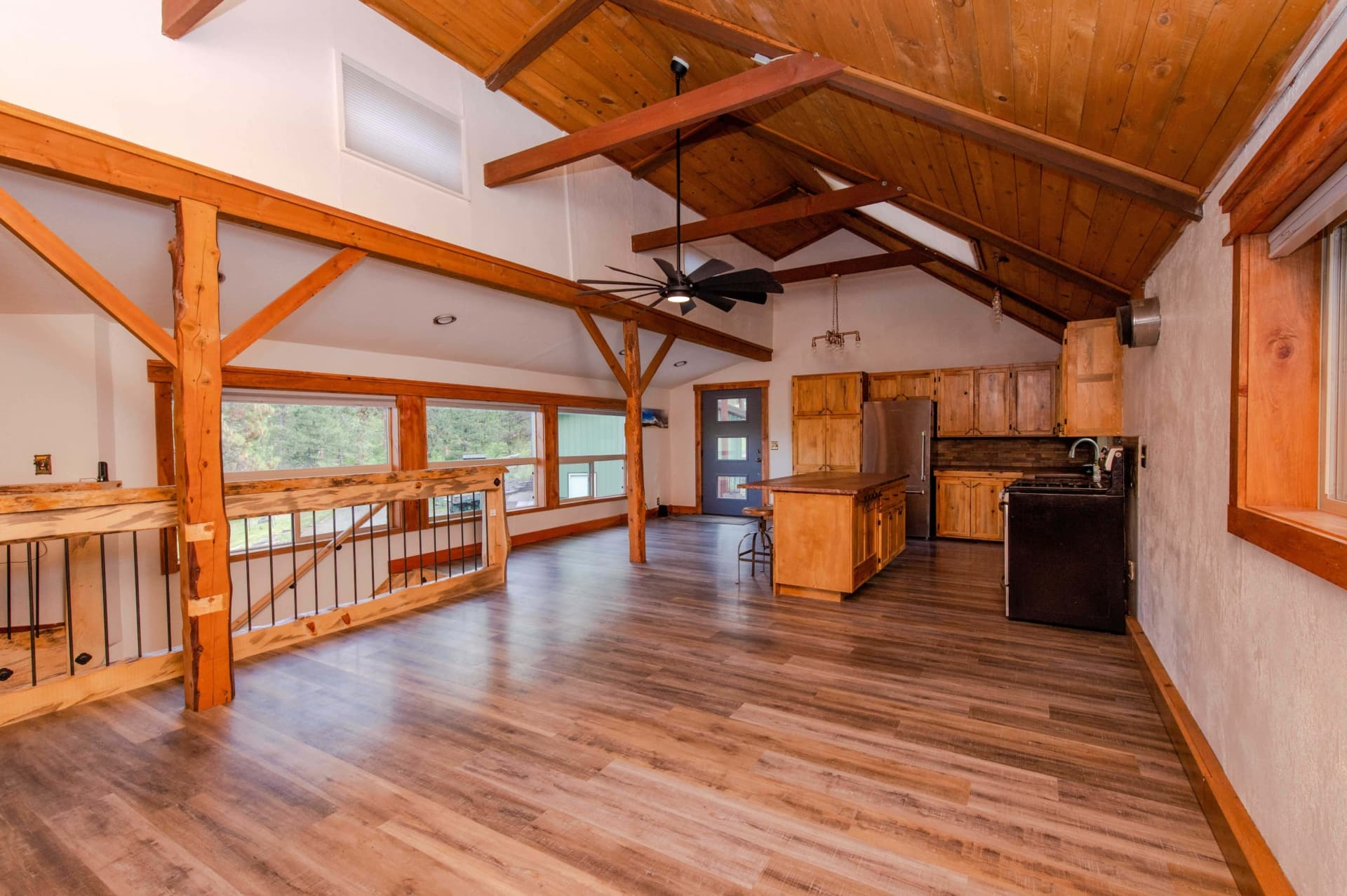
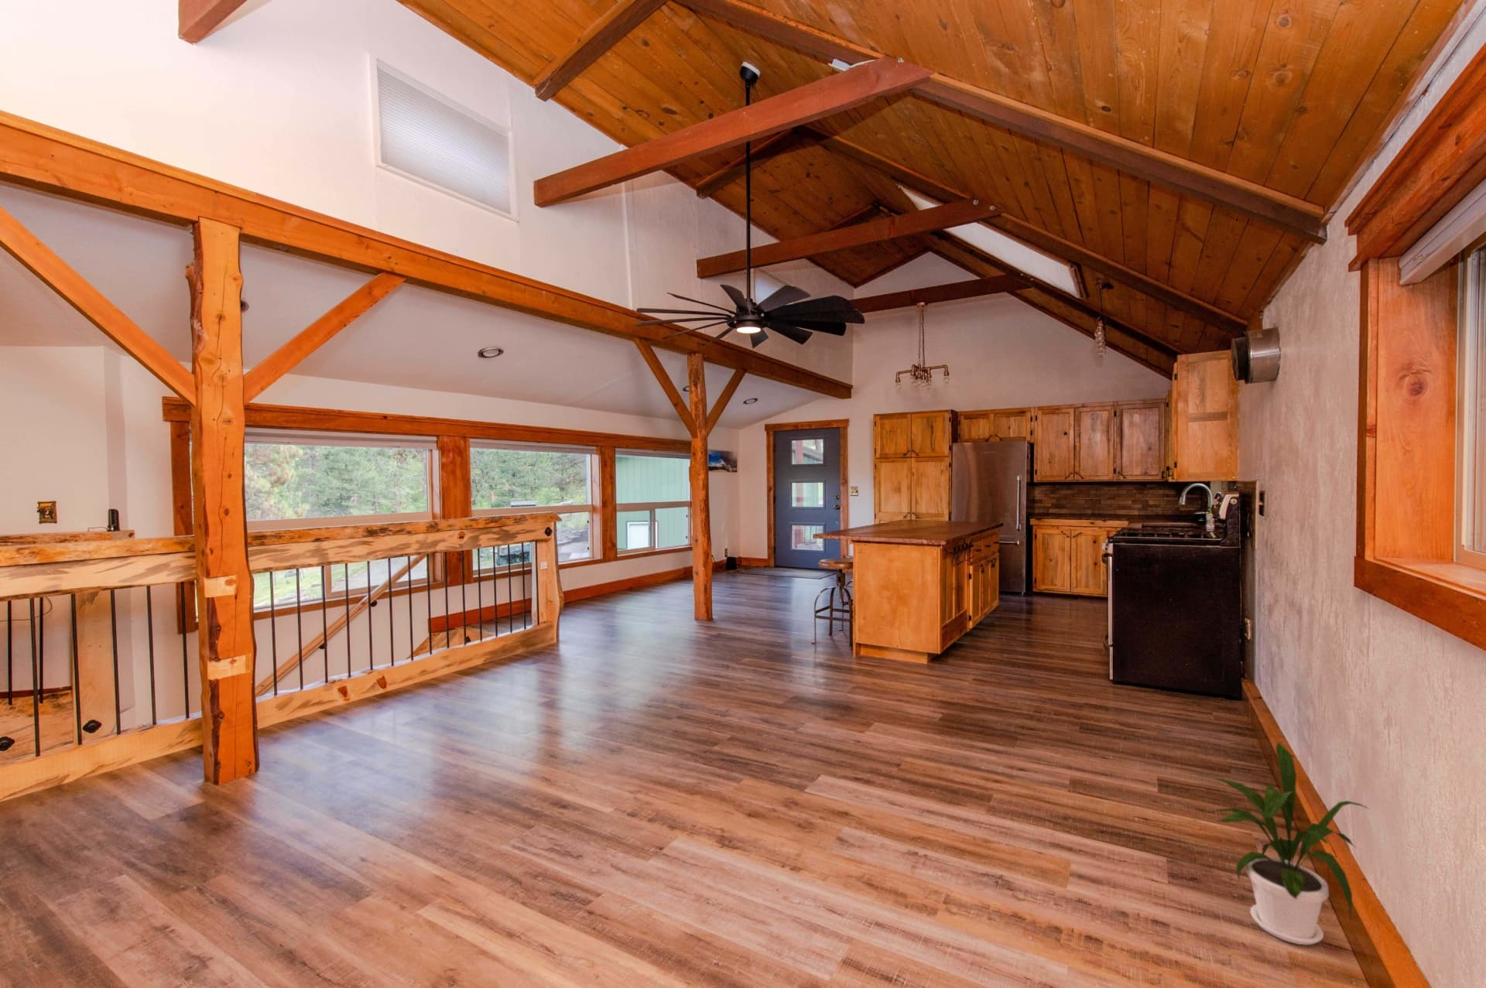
+ house plant [1197,741,1371,945]
